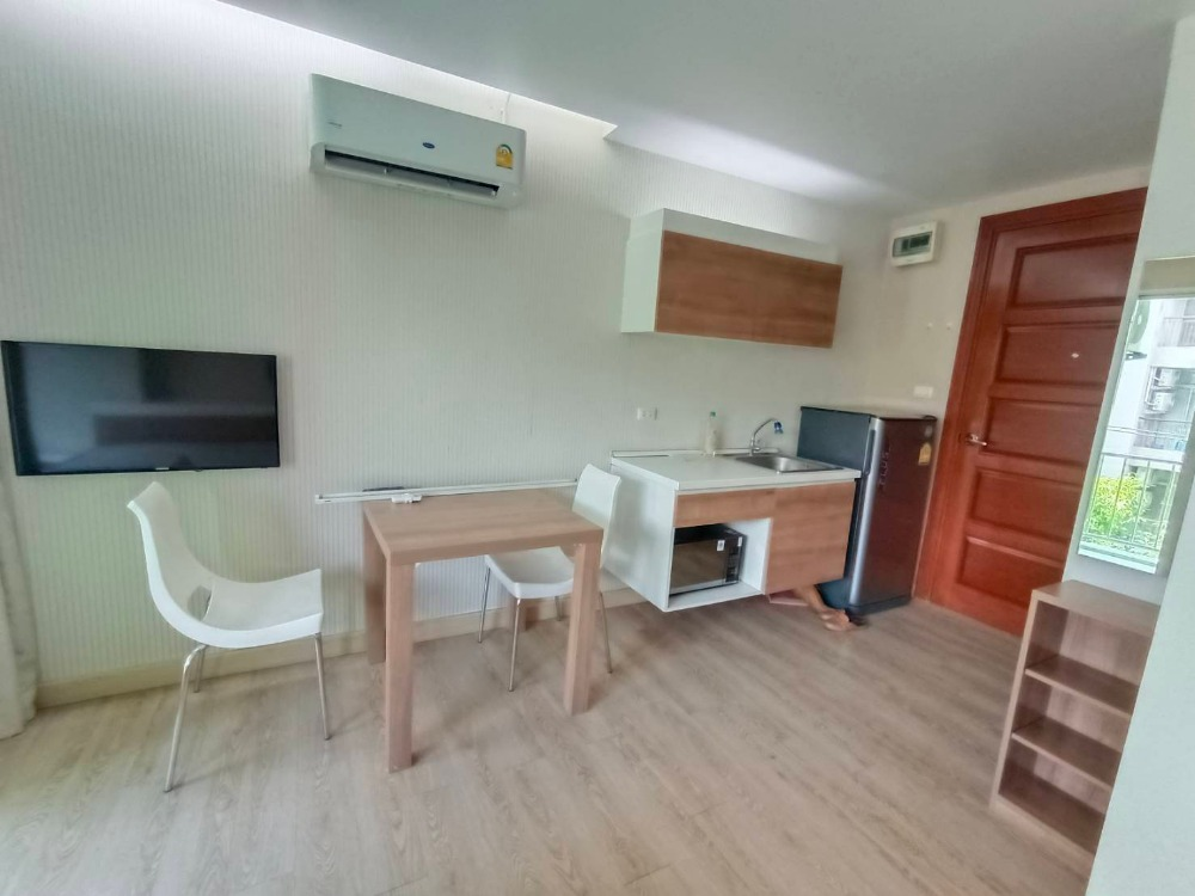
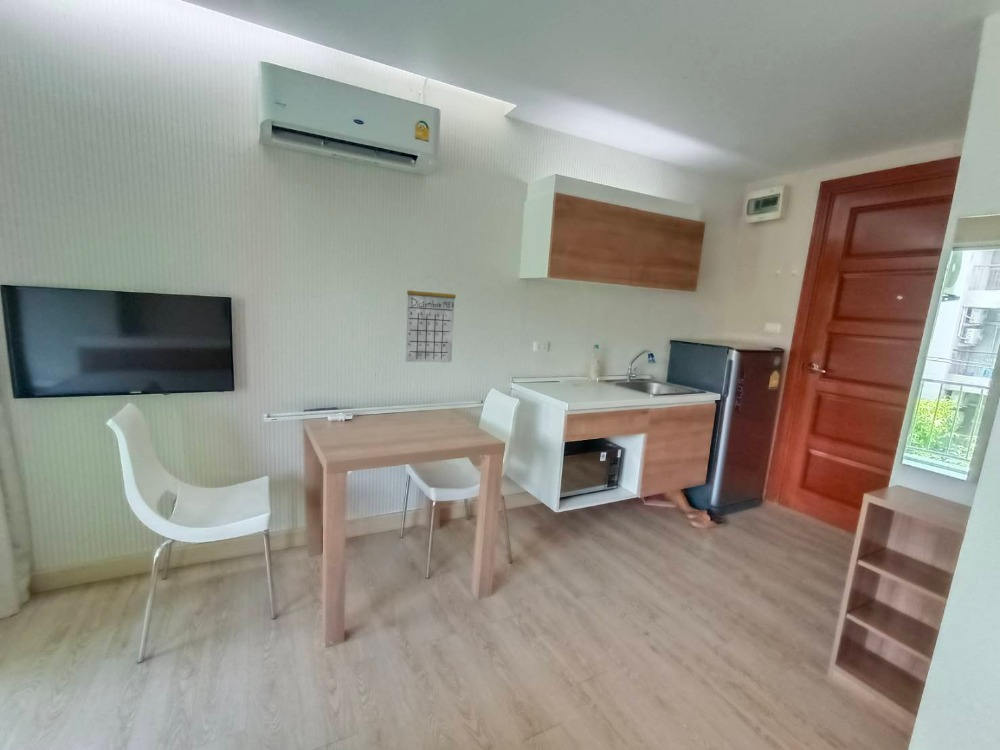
+ calendar [405,276,457,363]
